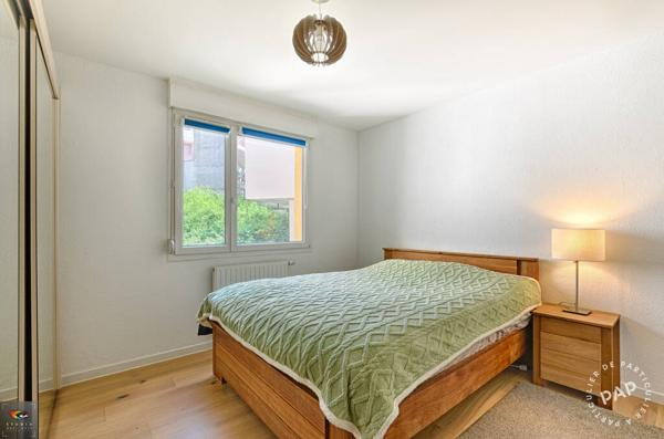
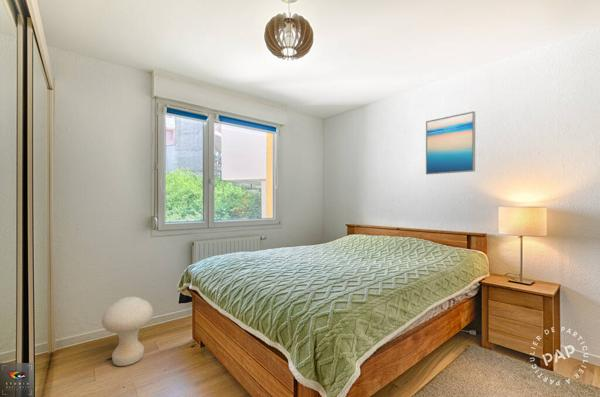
+ stool [101,296,154,367]
+ wall art [425,110,476,175]
